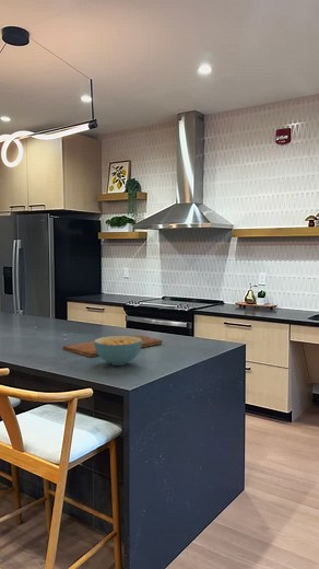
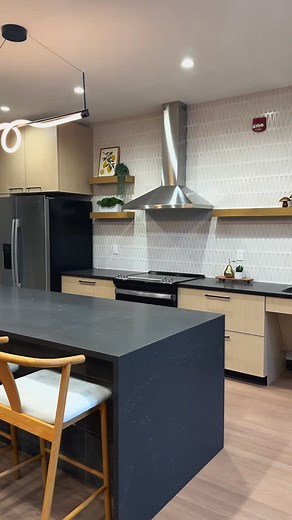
- cutting board [62,334,164,358]
- cereal bowl [94,335,142,367]
